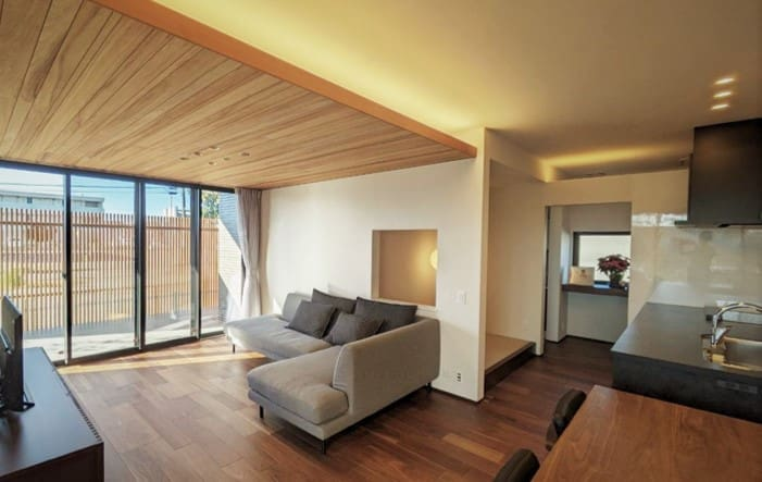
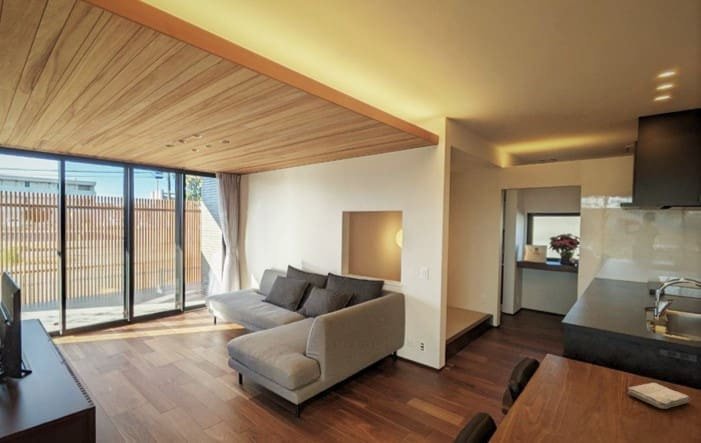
+ washcloth [627,382,691,410]
